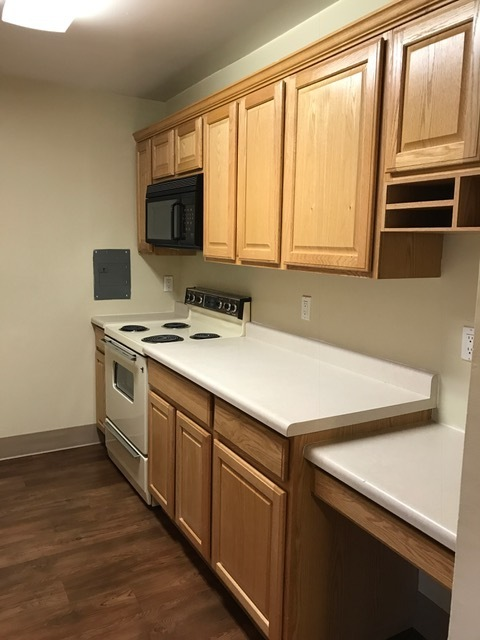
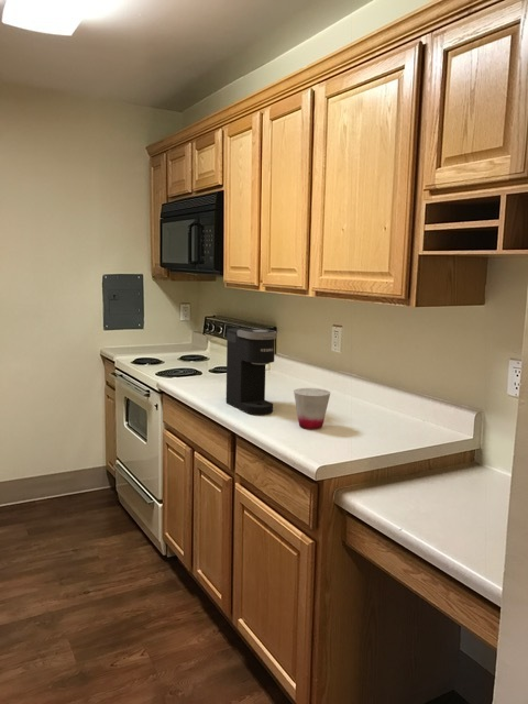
+ coffee maker [226,328,277,416]
+ cup [293,387,331,430]
